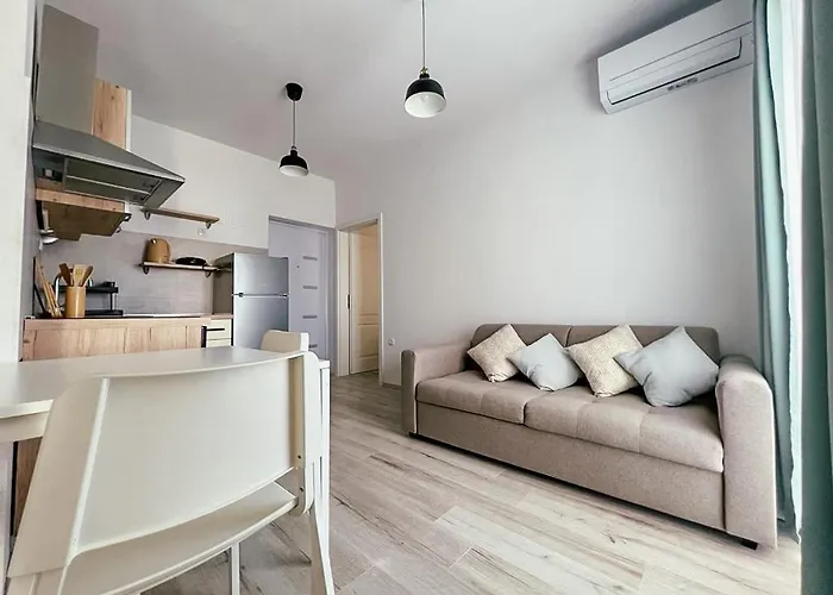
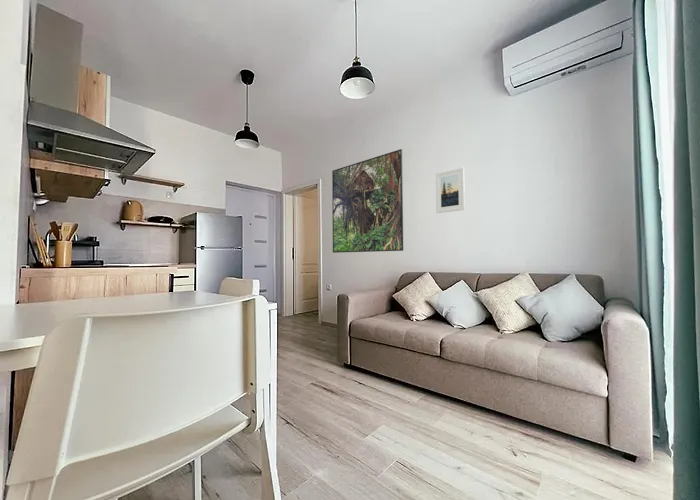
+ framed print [331,148,404,254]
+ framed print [435,167,466,214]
